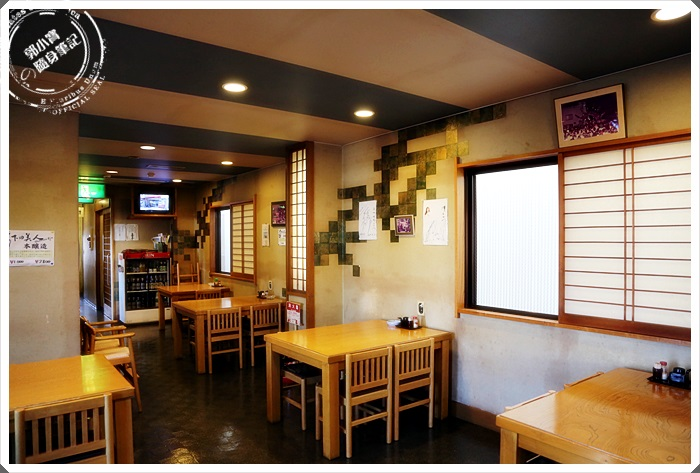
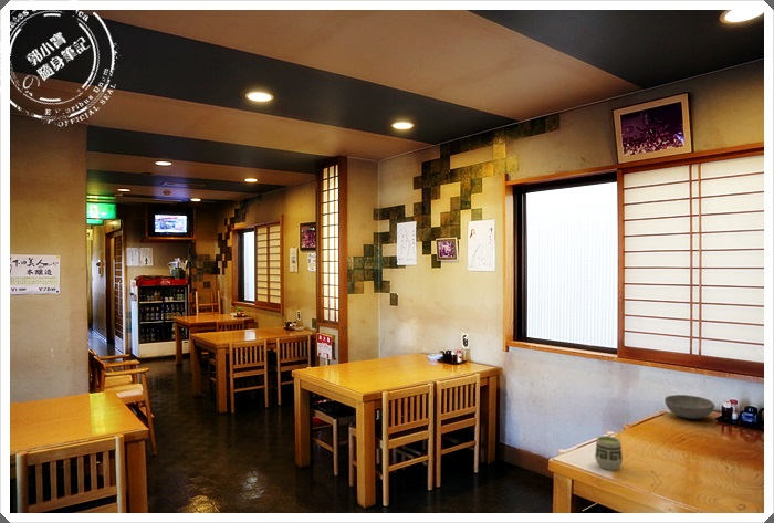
+ cup [594,435,624,471]
+ bowl [663,394,715,420]
